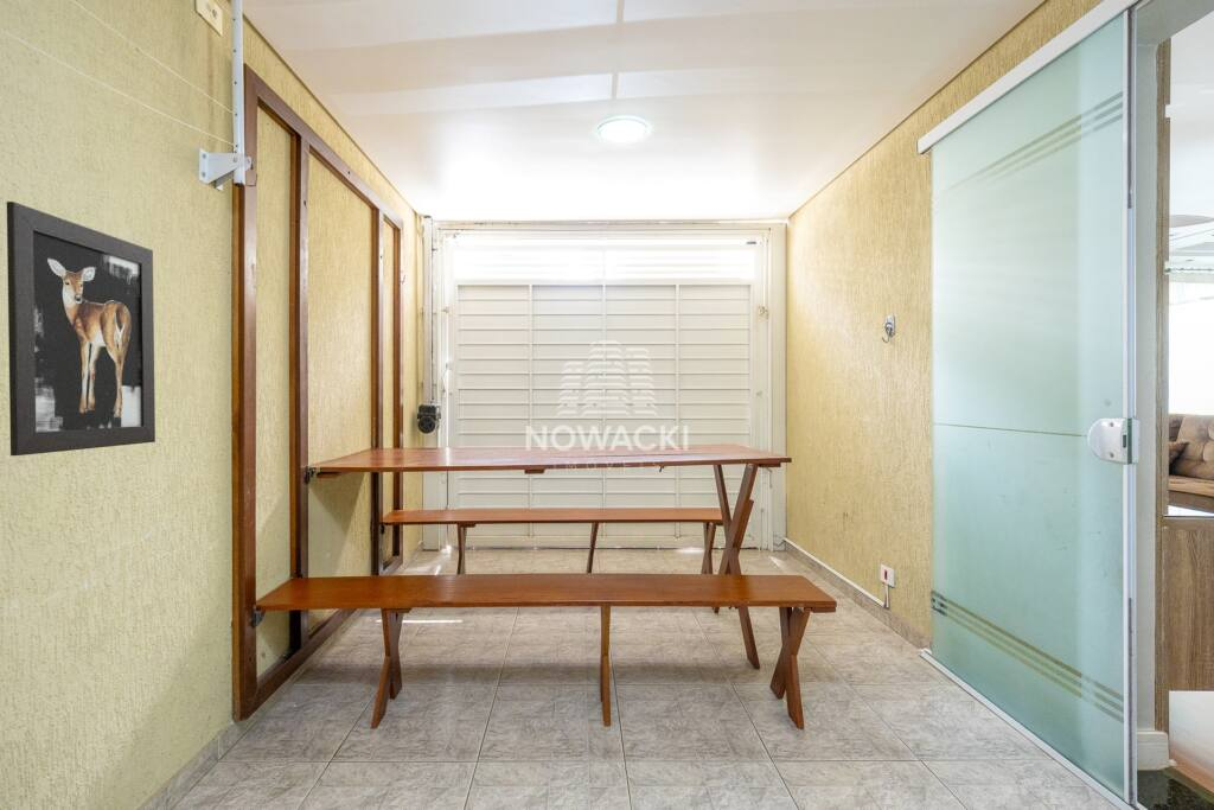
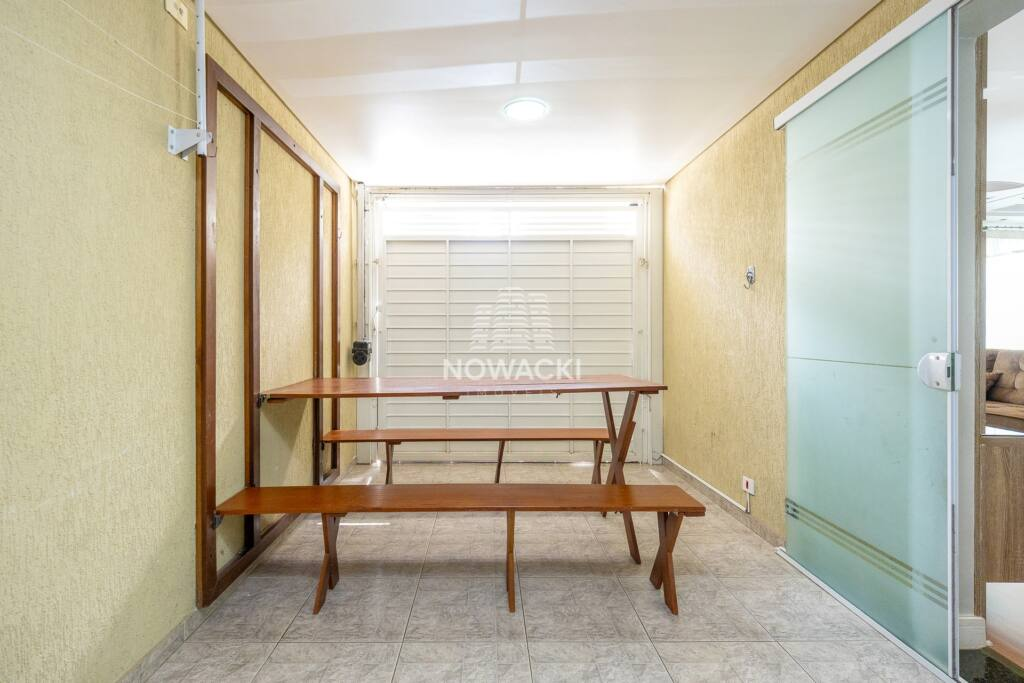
- wall art [6,200,156,457]
